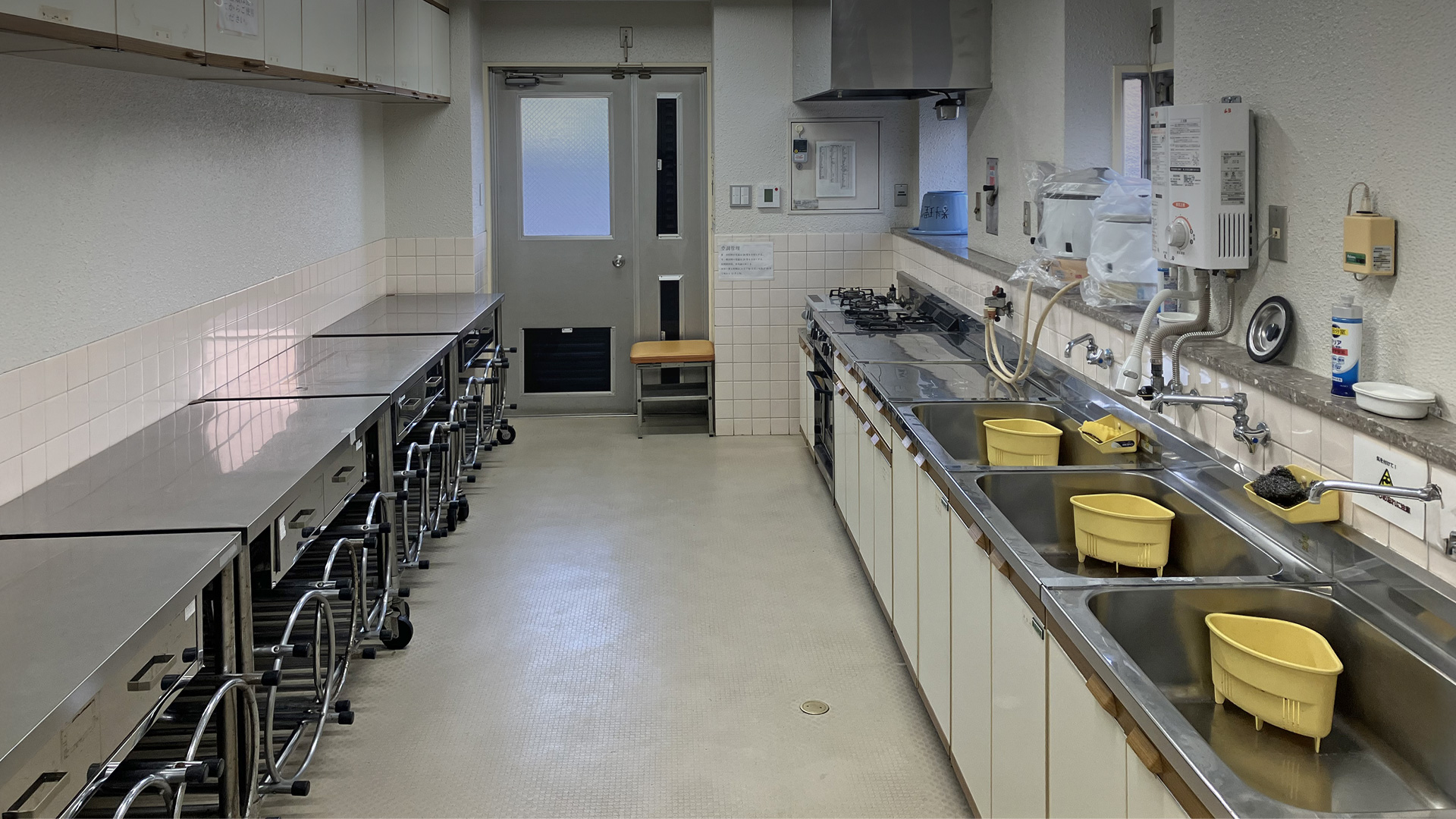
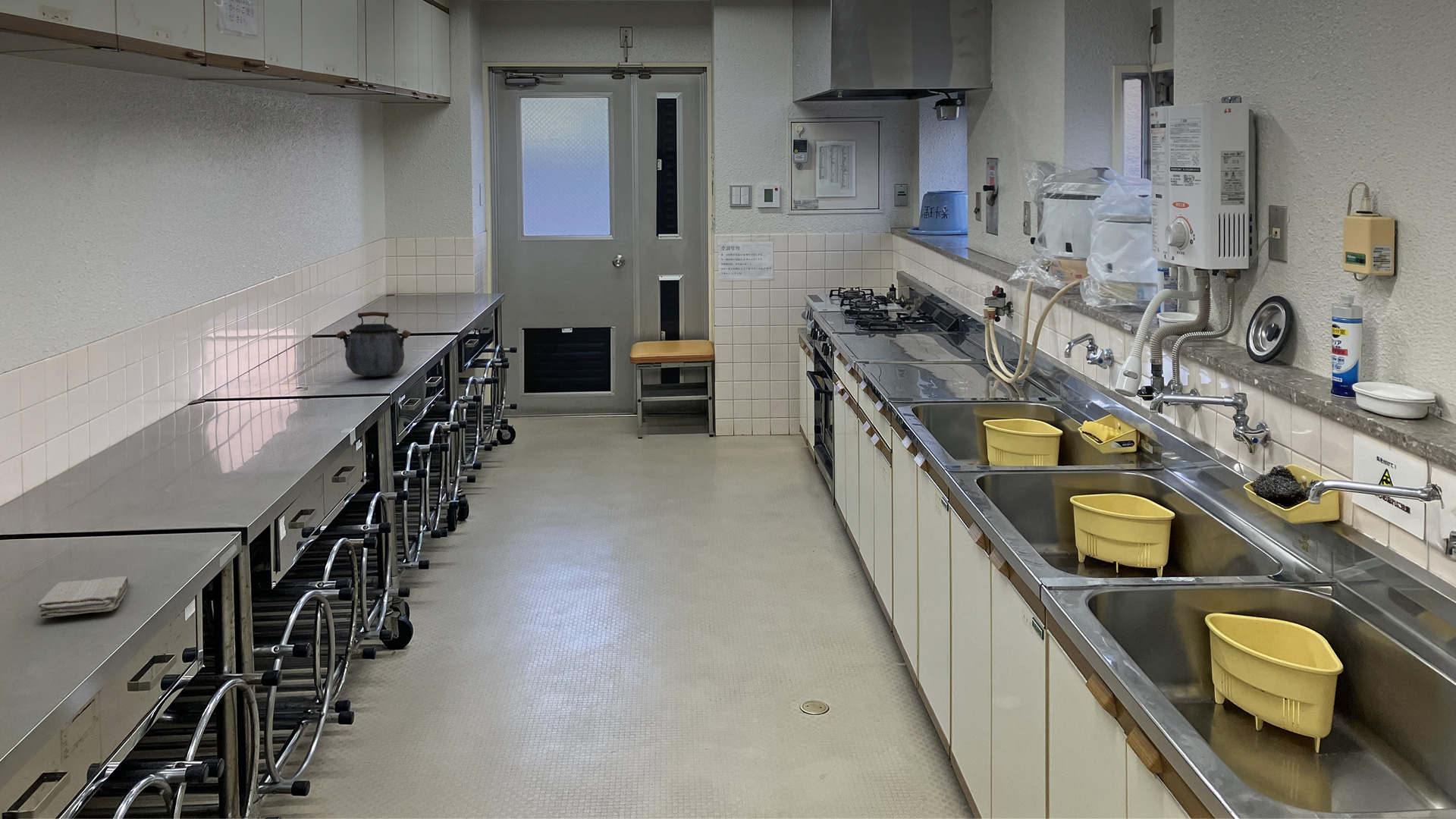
+ washcloth [36,576,130,619]
+ kettle [335,311,412,378]
